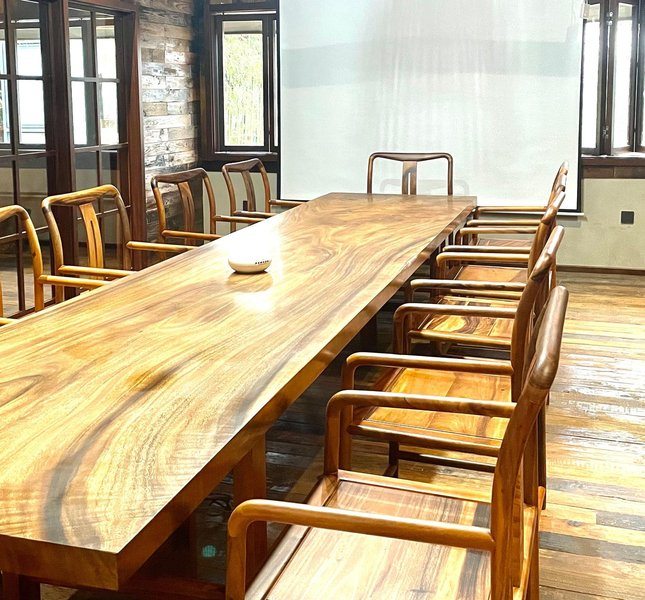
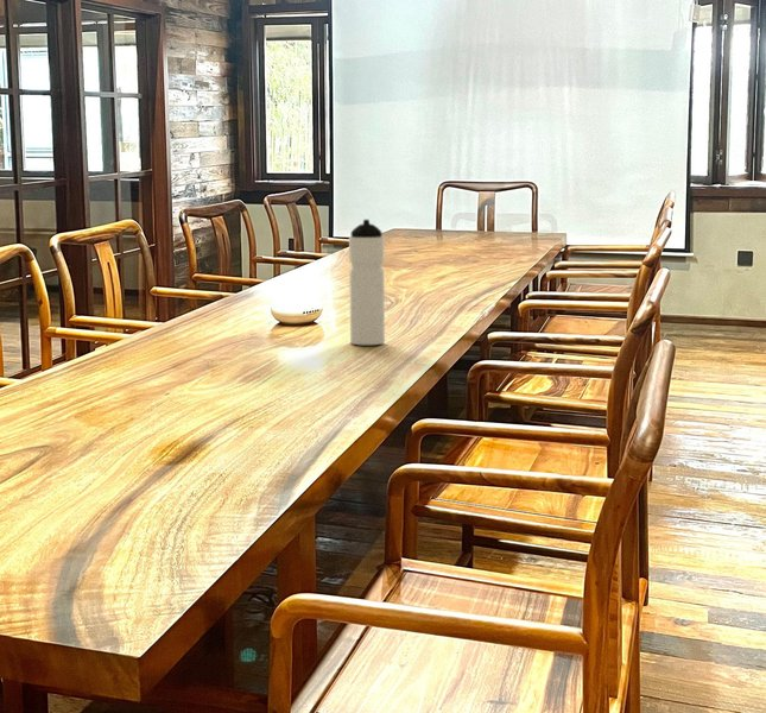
+ water bottle [348,219,386,346]
